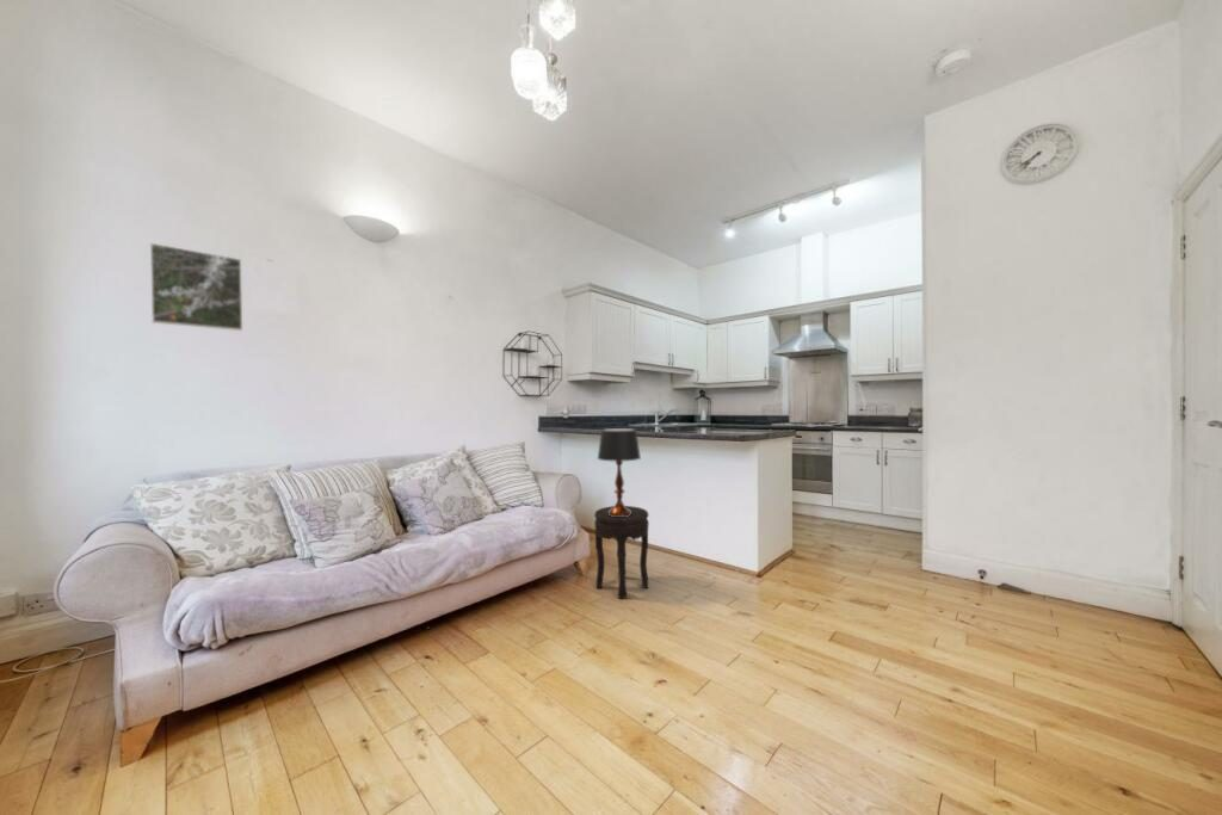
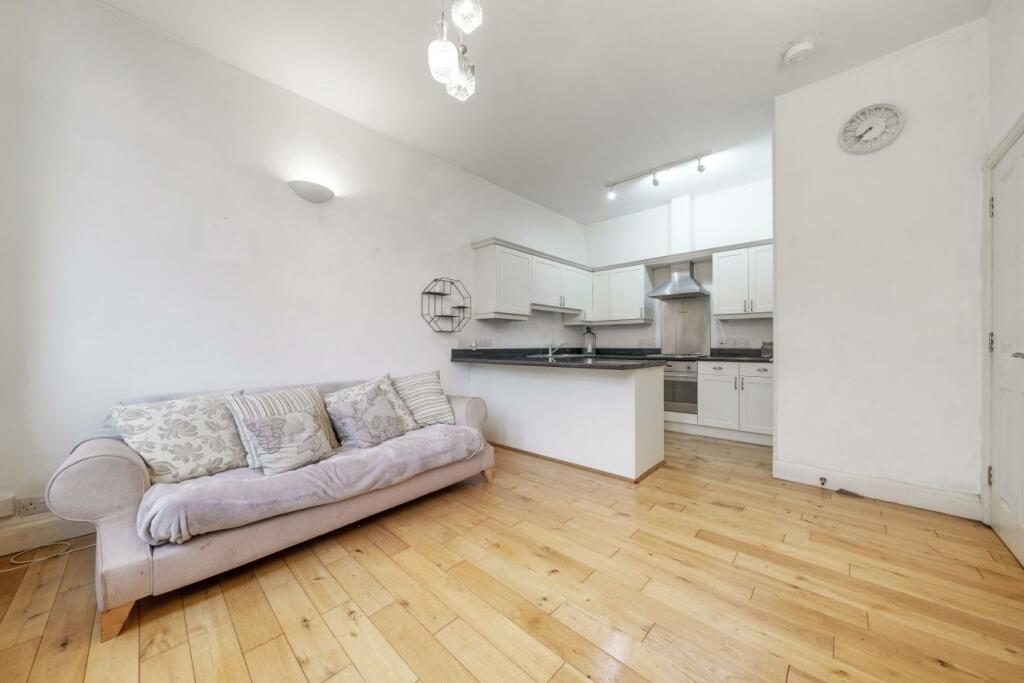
- table lamp [597,427,642,517]
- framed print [149,242,243,332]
- side table [593,505,650,600]
